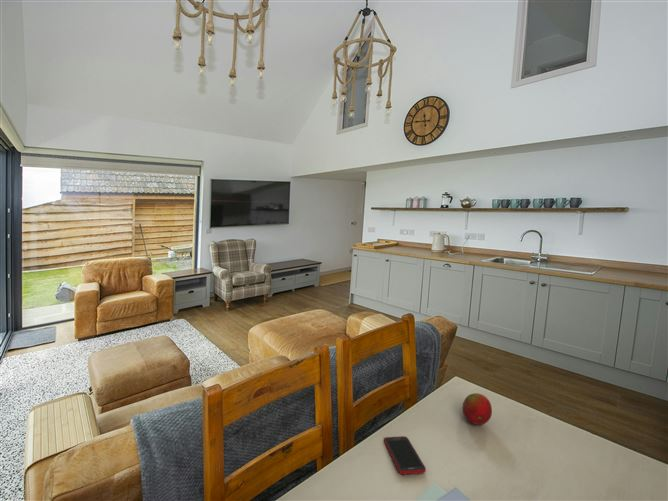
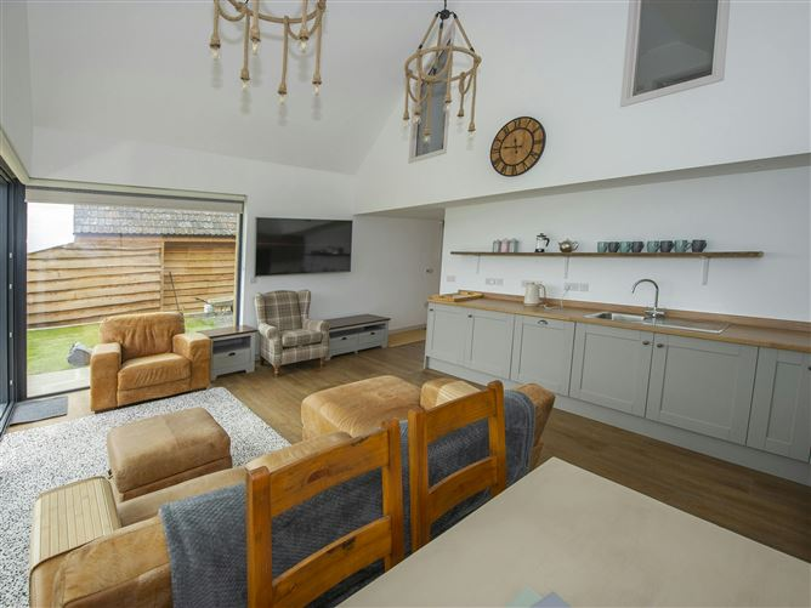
- cell phone [383,435,427,475]
- fruit [461,392,493,426]
